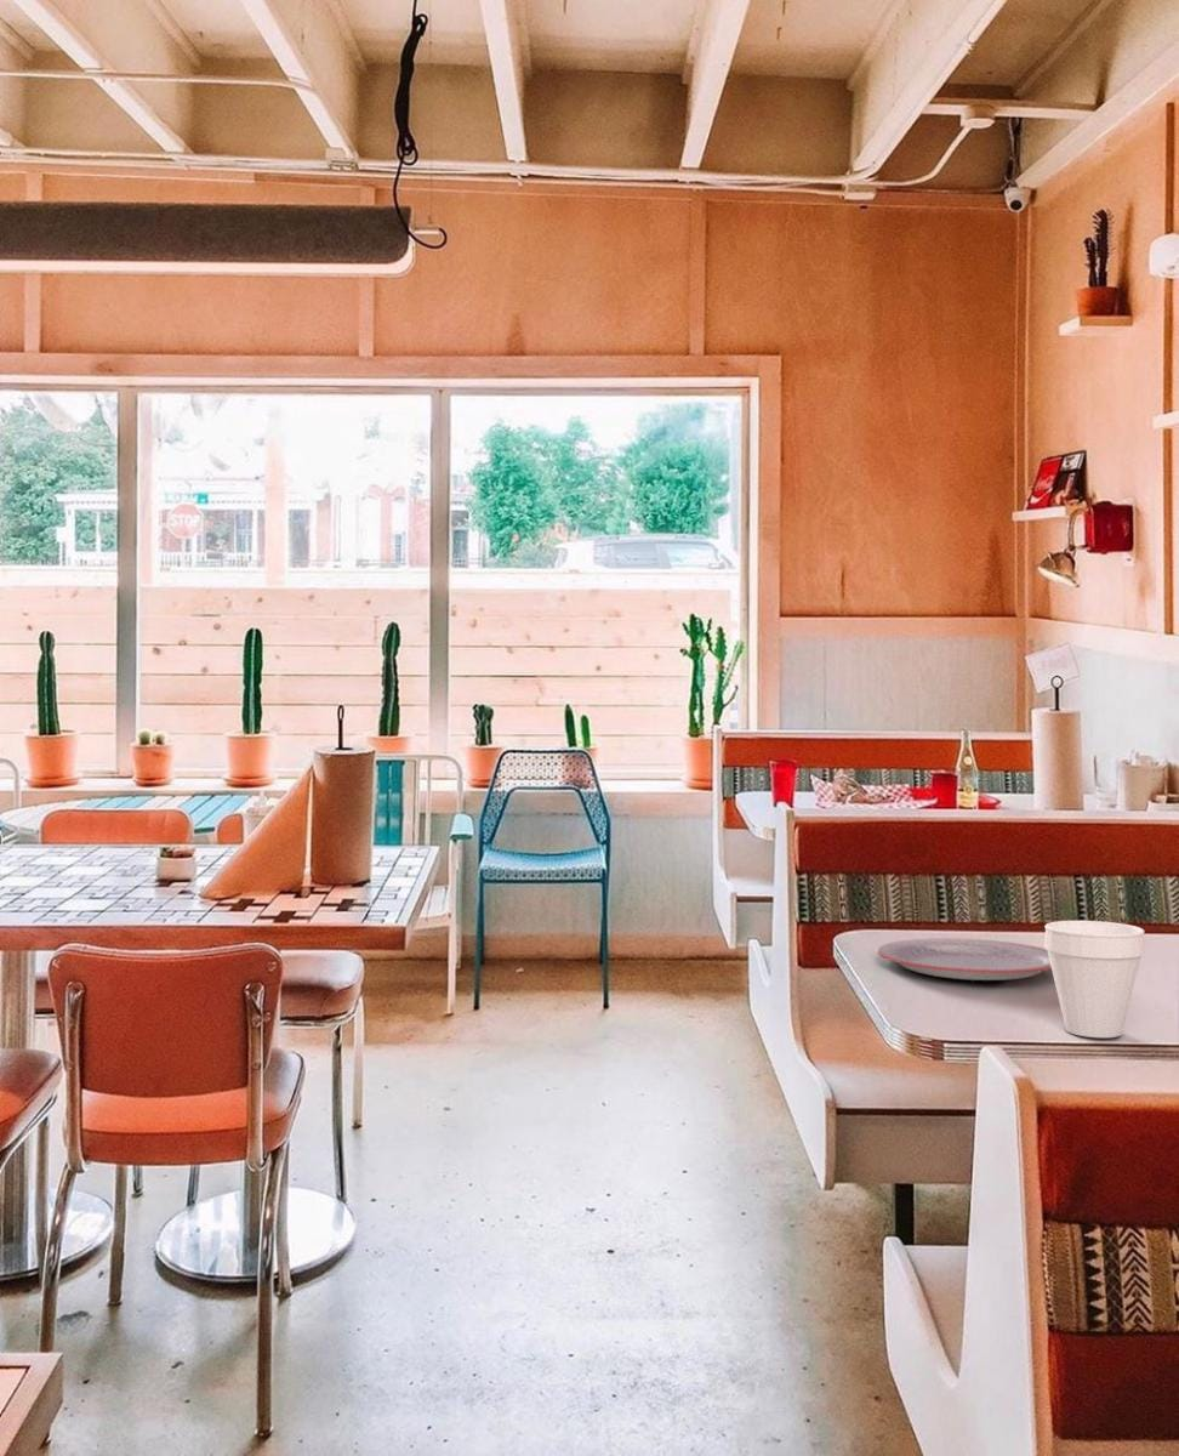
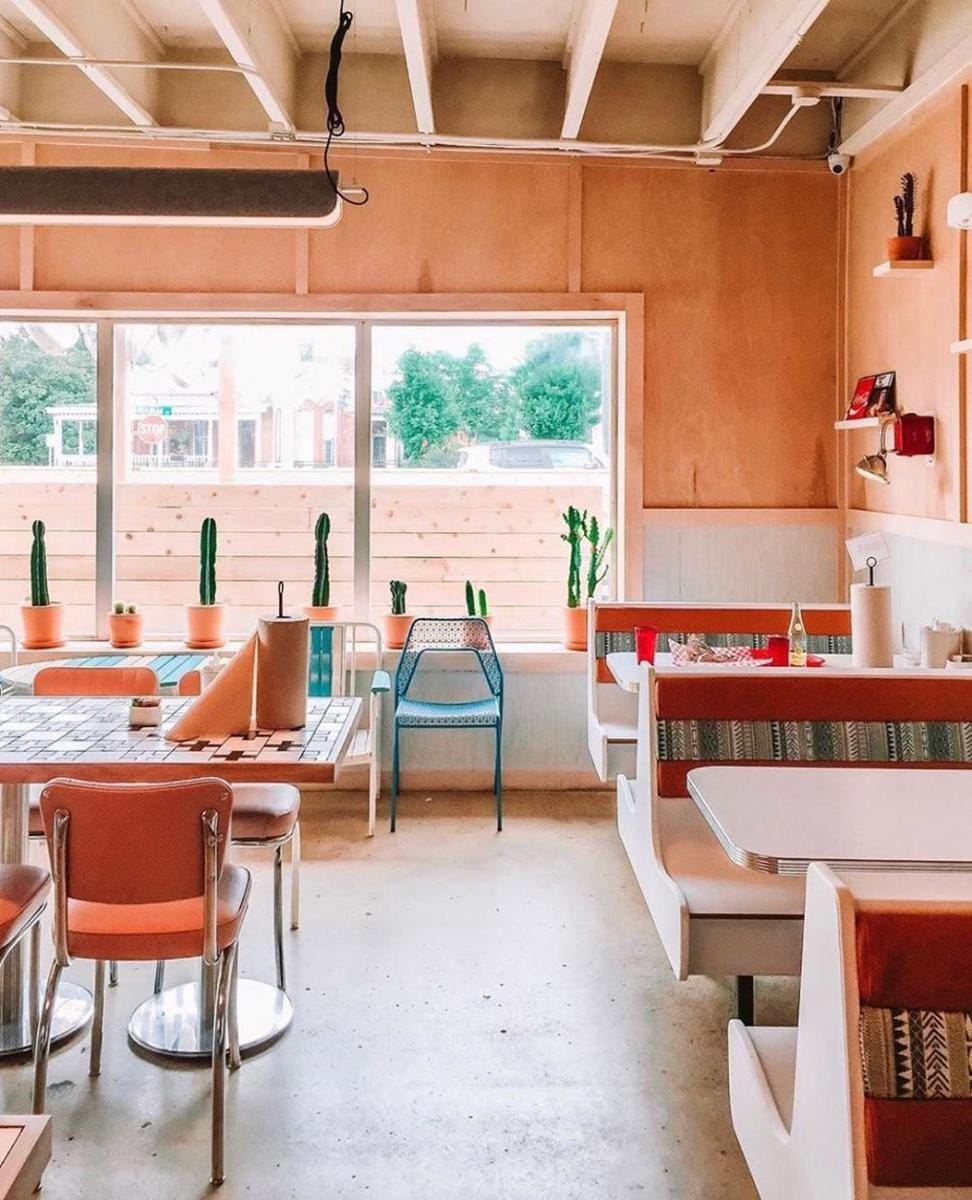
- cup [1043,920,1146,1039]
- plate [877,938,1052,982]
